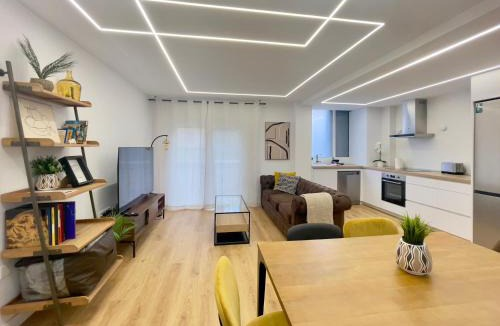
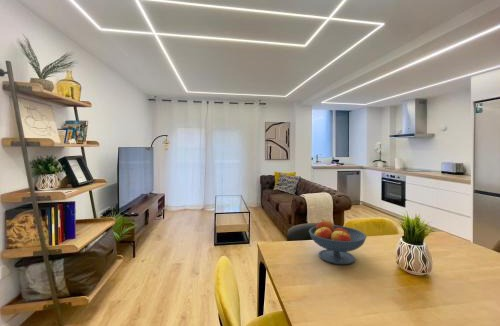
+ fruit bowl [308,218,368,265]
